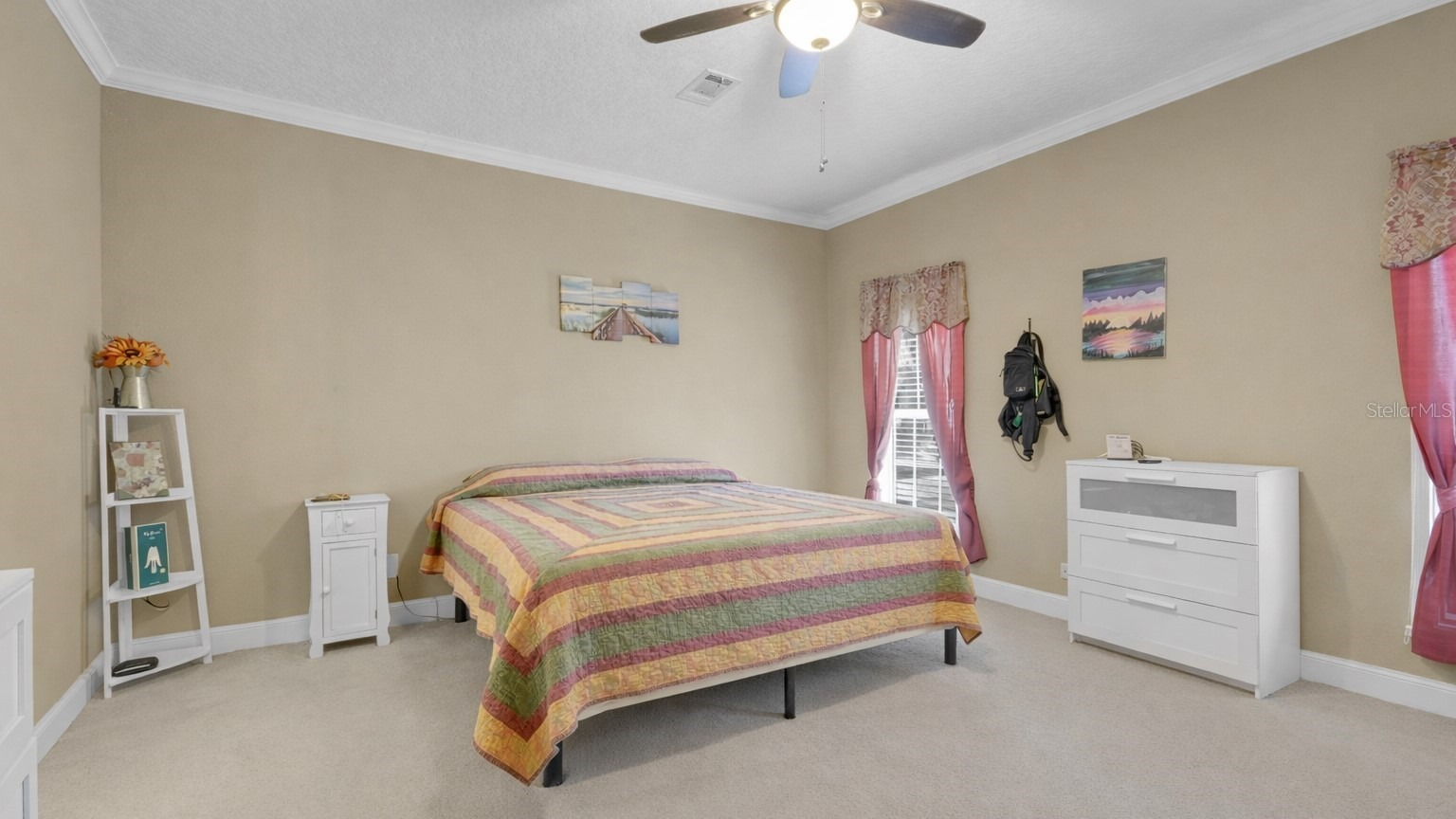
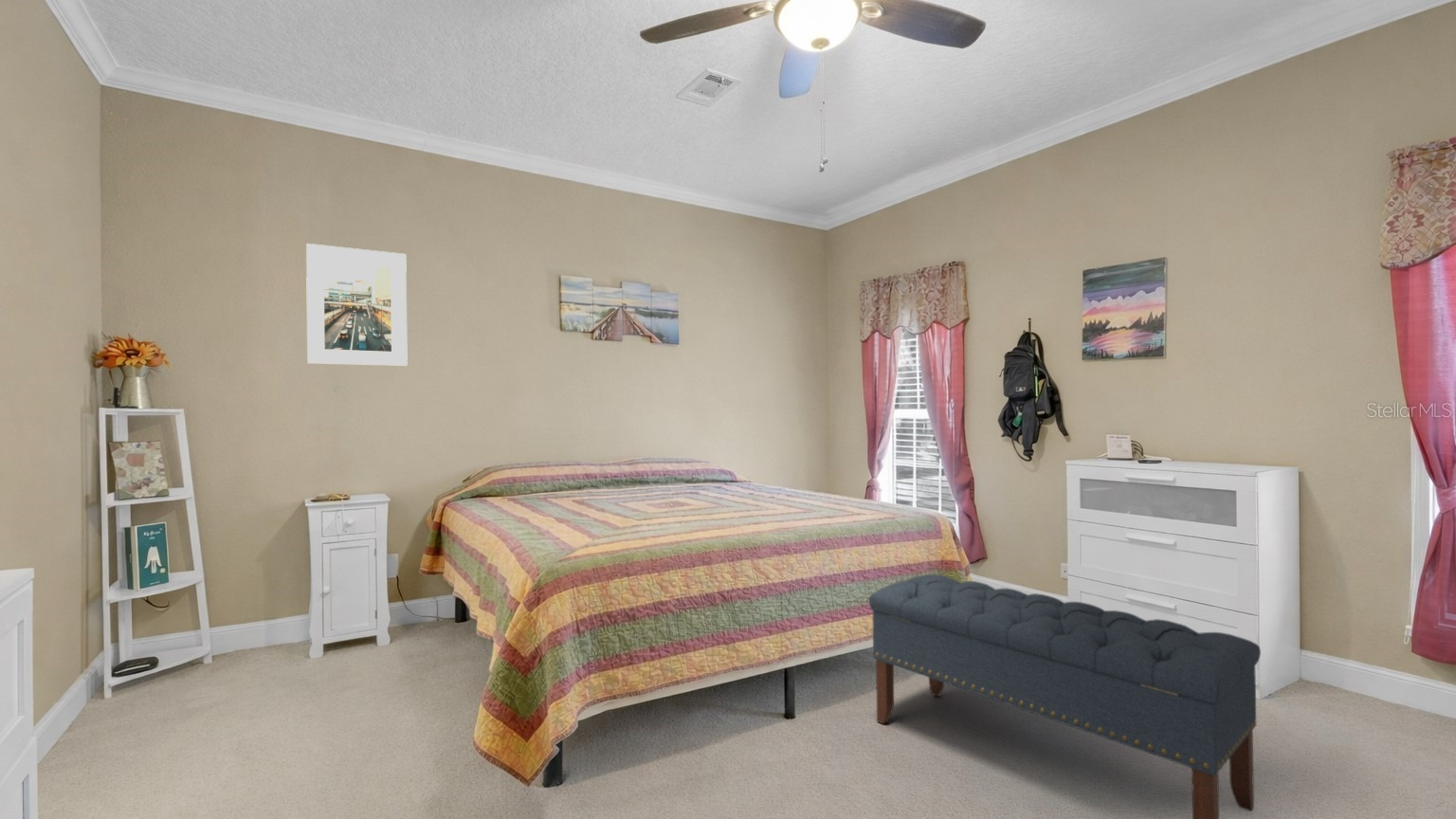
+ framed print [305,243,409,367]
+ bench [868,573,1262,819]
